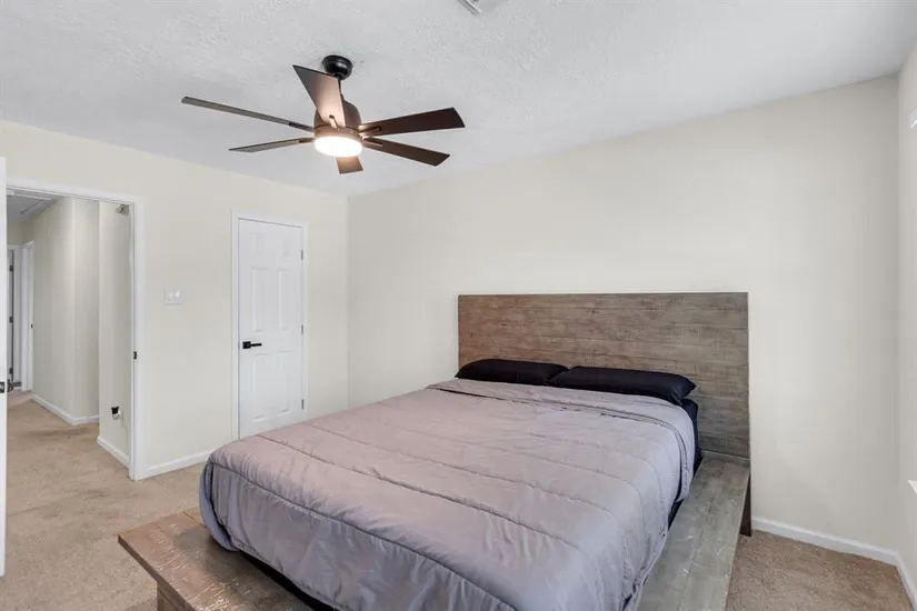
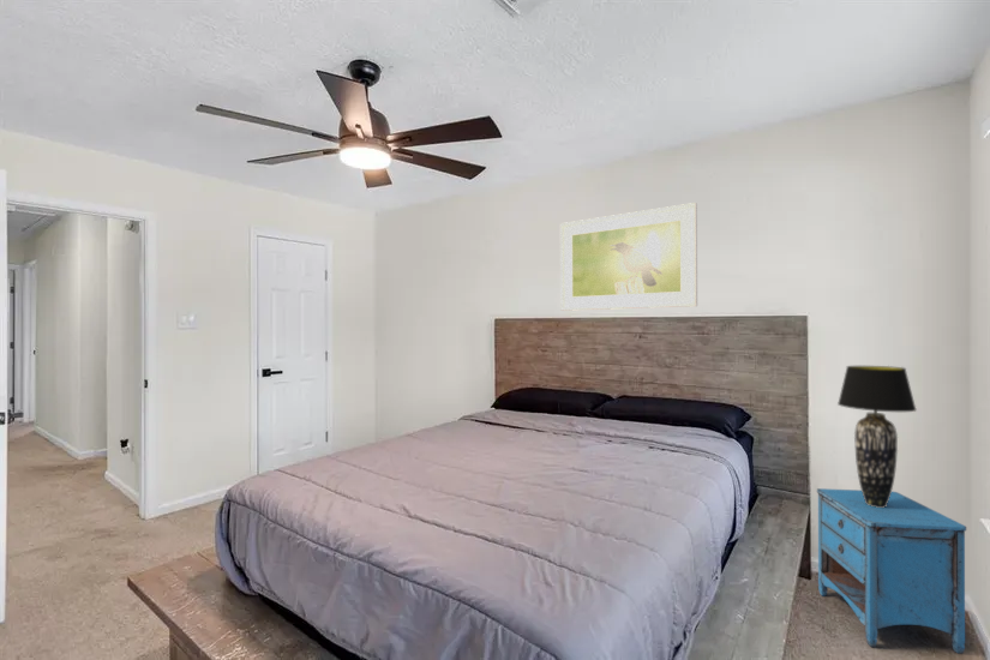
+ nightstand [816,487,967,655]
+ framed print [559,202,698,312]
+ table lamp [836,365,918,508]
